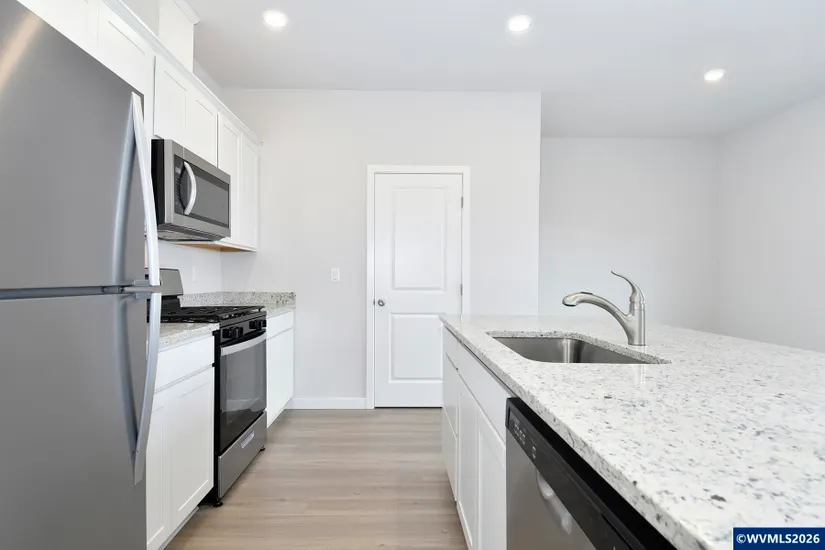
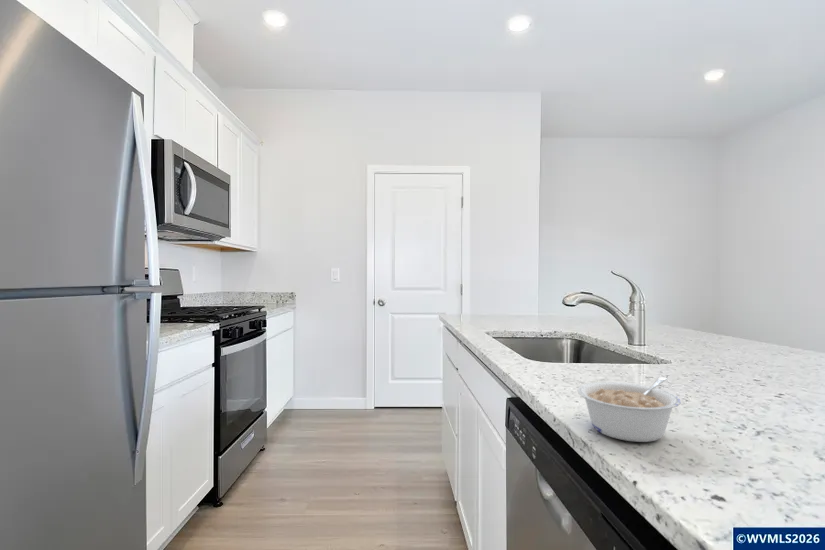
+ legume [576,376,682,443]
